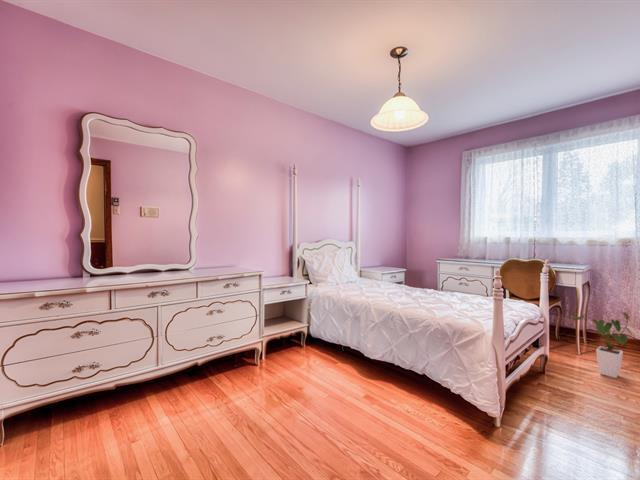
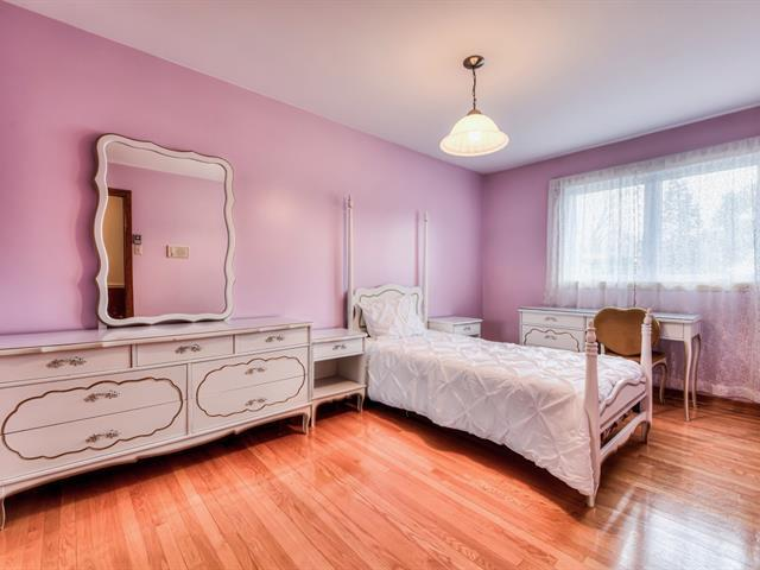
- house plant [570,311,634,379]
